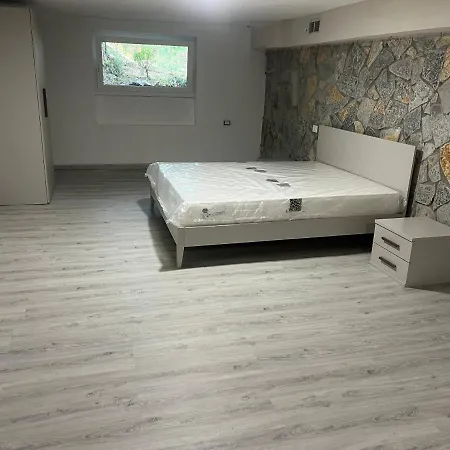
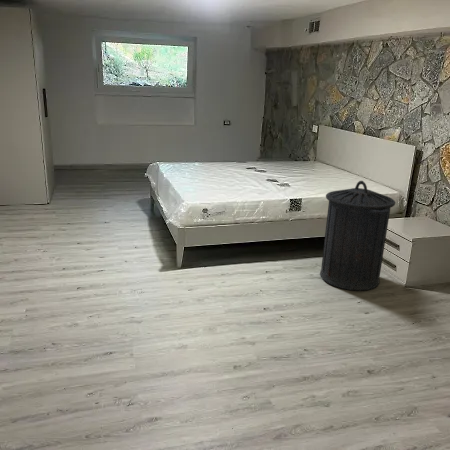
+ trash can [319,180,397,292]
